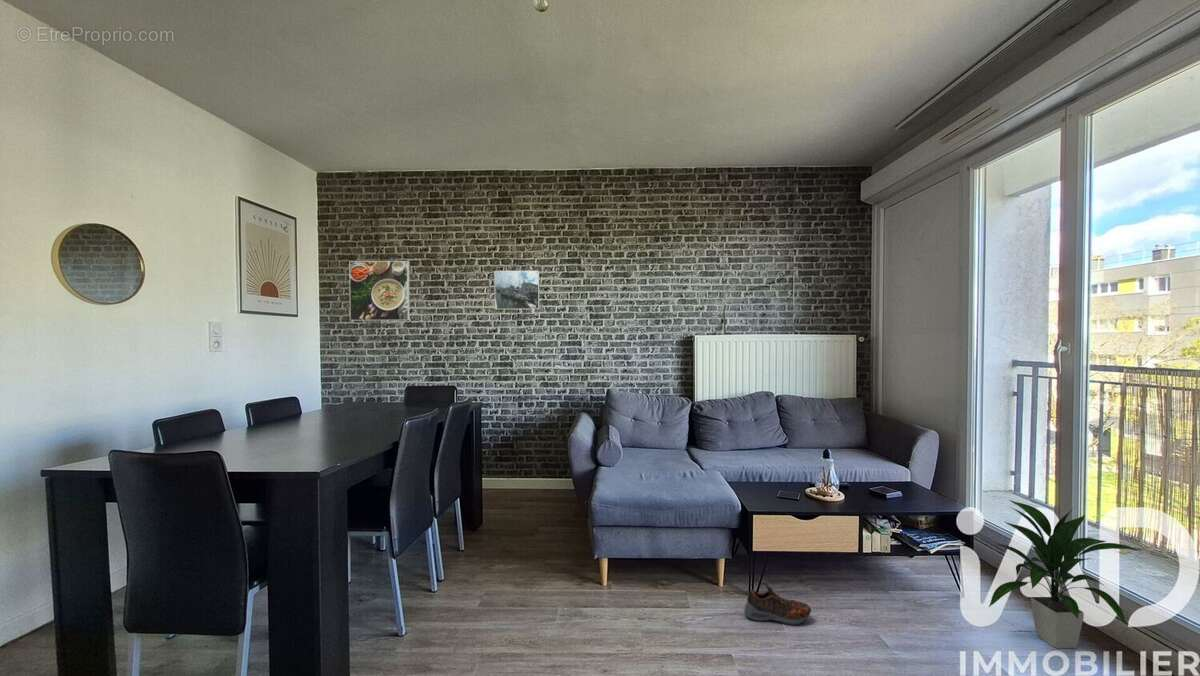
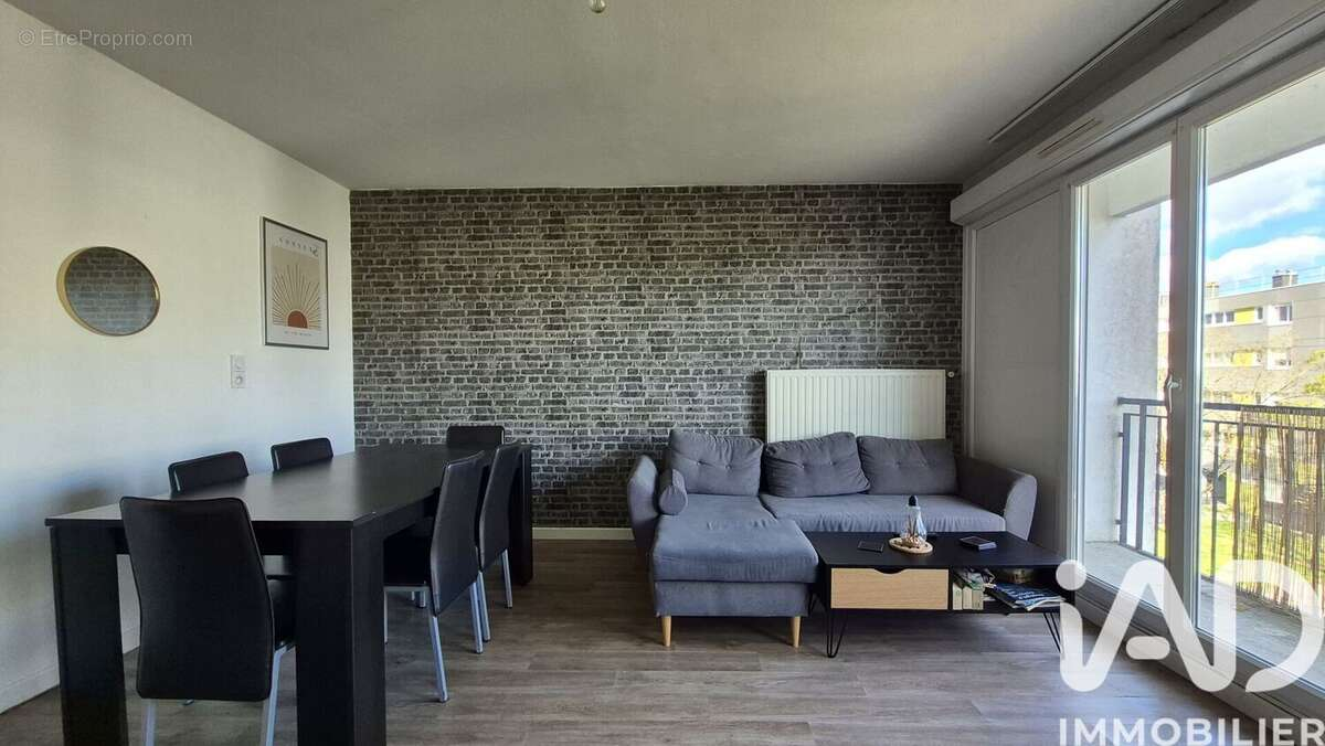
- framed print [348,260,411,322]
- shoe [743,580,812,626]
- indoor plant [988,499,1141,649]
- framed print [494,270,540,310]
